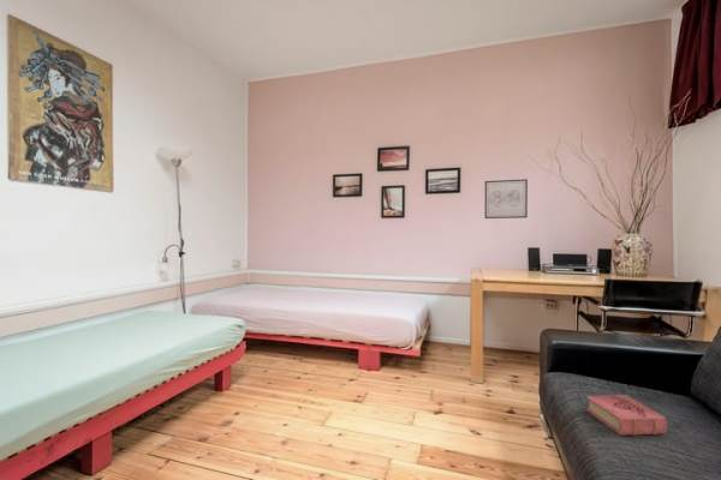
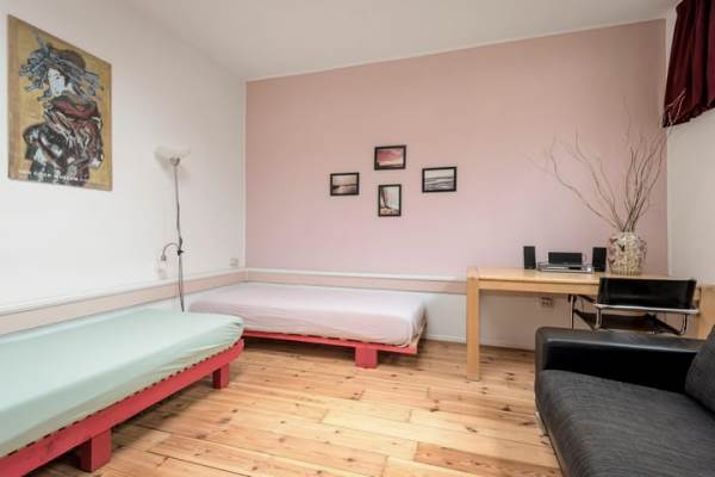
- wall art [484,178,529,220]
- book [585,394,668,437]
